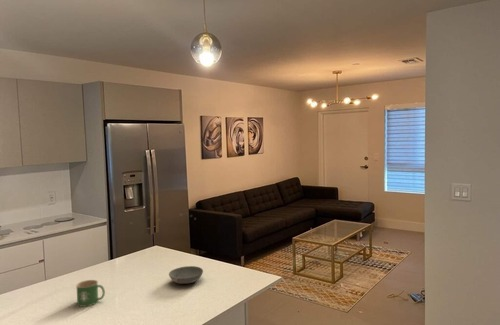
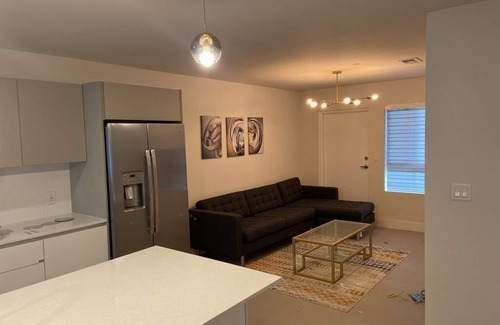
- bowl [168,265,204,285]
- mug [75,279,106,308]
